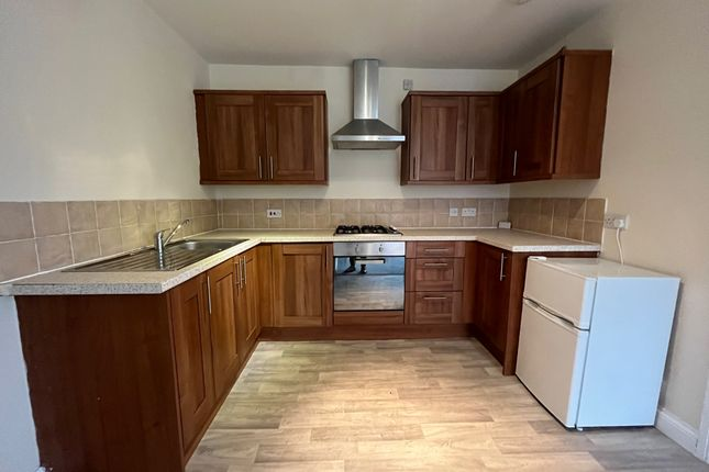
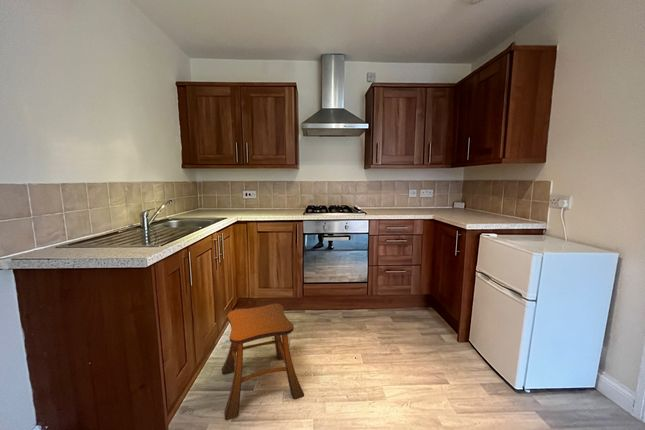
+ stool [221,303,305,421]
